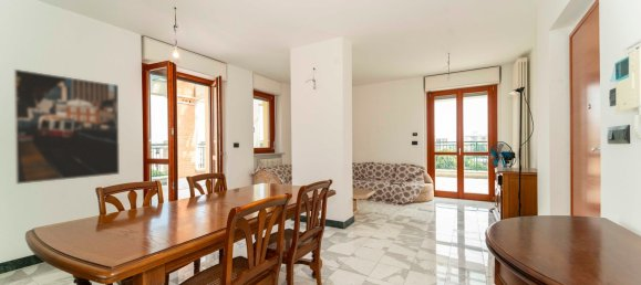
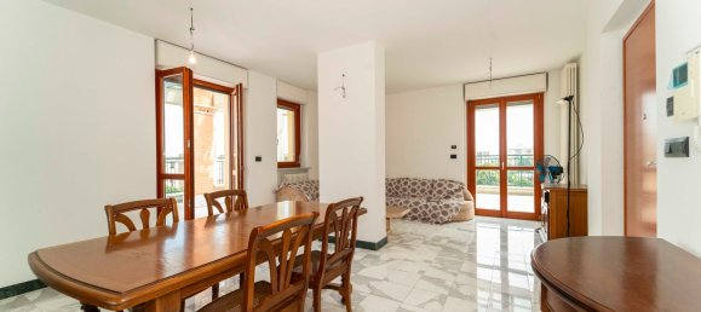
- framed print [13,68,121,186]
